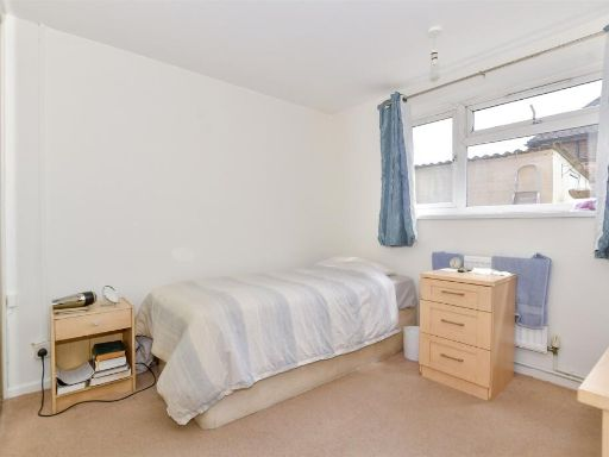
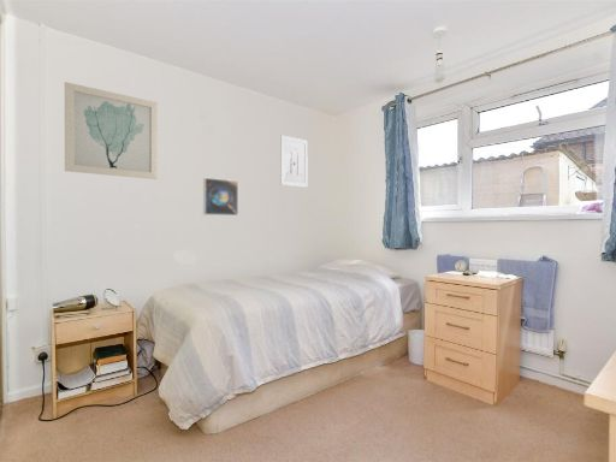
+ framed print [202,177,239,217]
+ wall art [64,81,159,180]
+ wall art [279,135,309,189]
